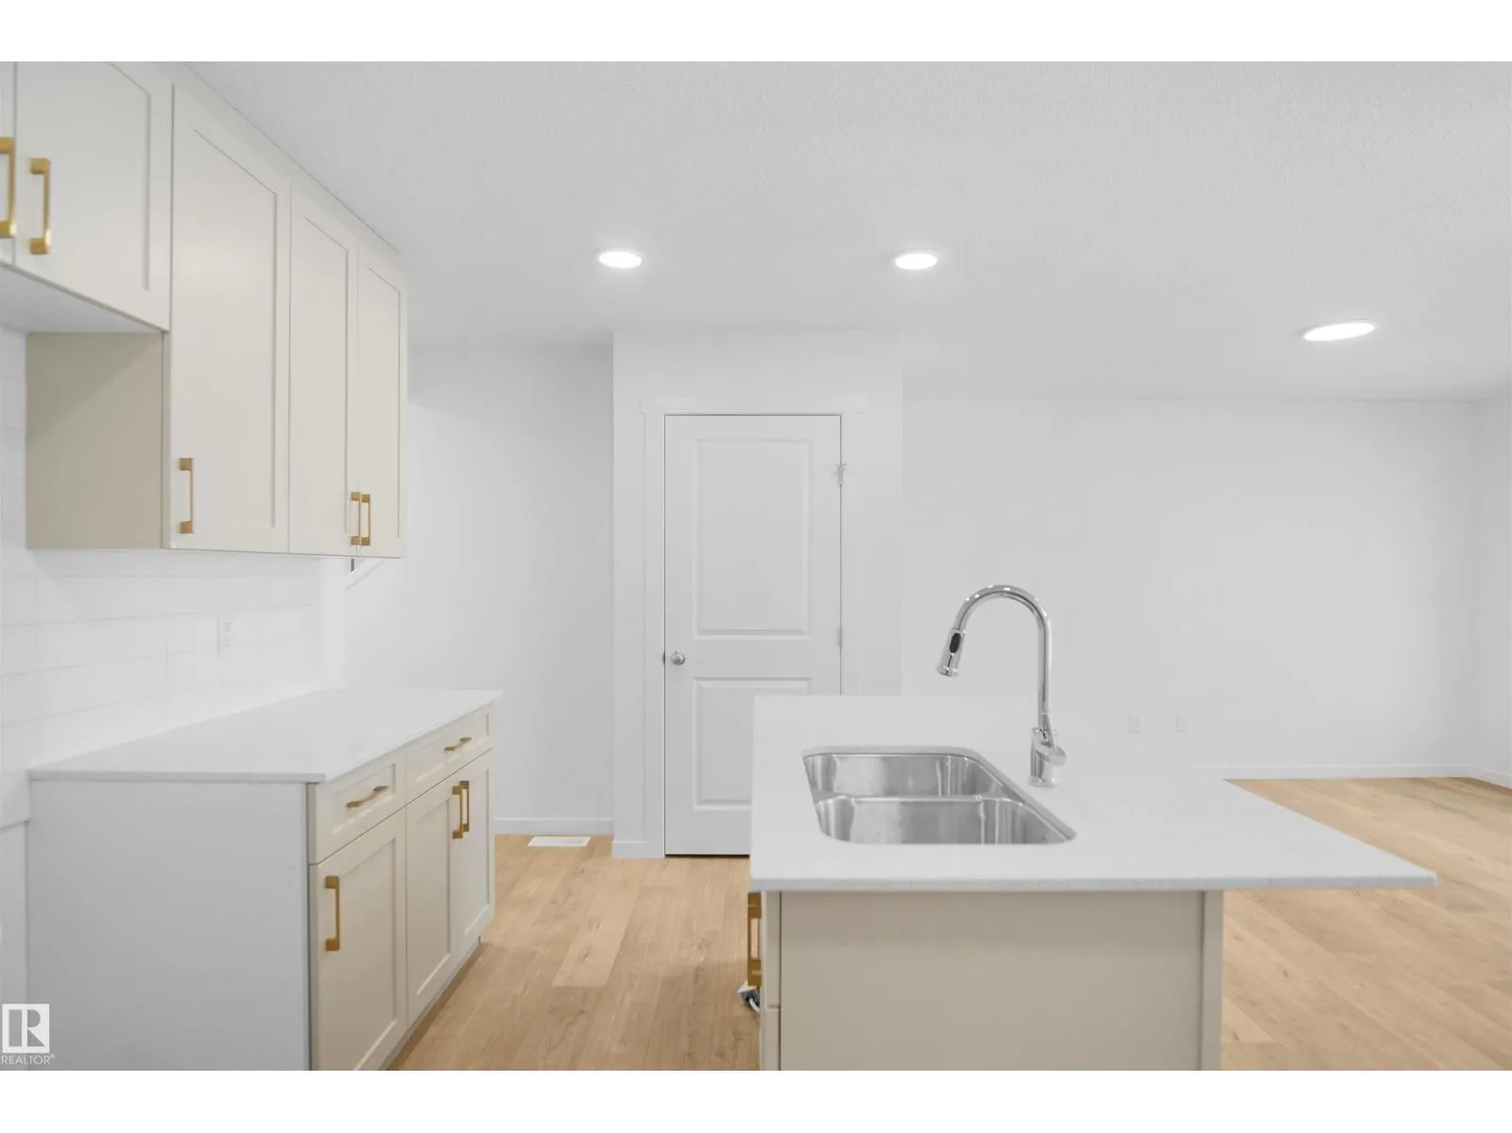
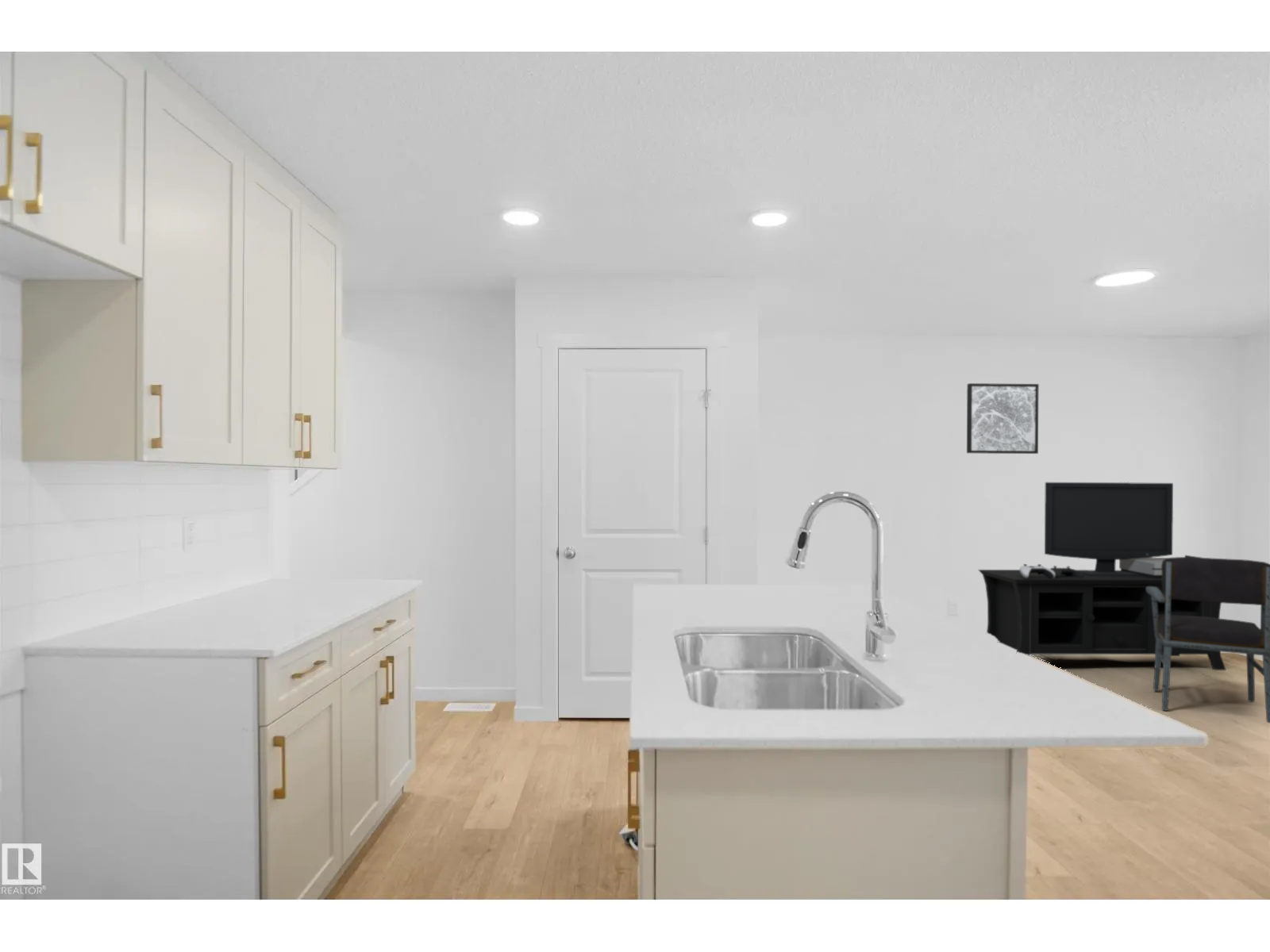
+ media console [978,482,1227,671]
+ armchair [1146,556,1270,724]
+ wall art [966,382,1040,455]
